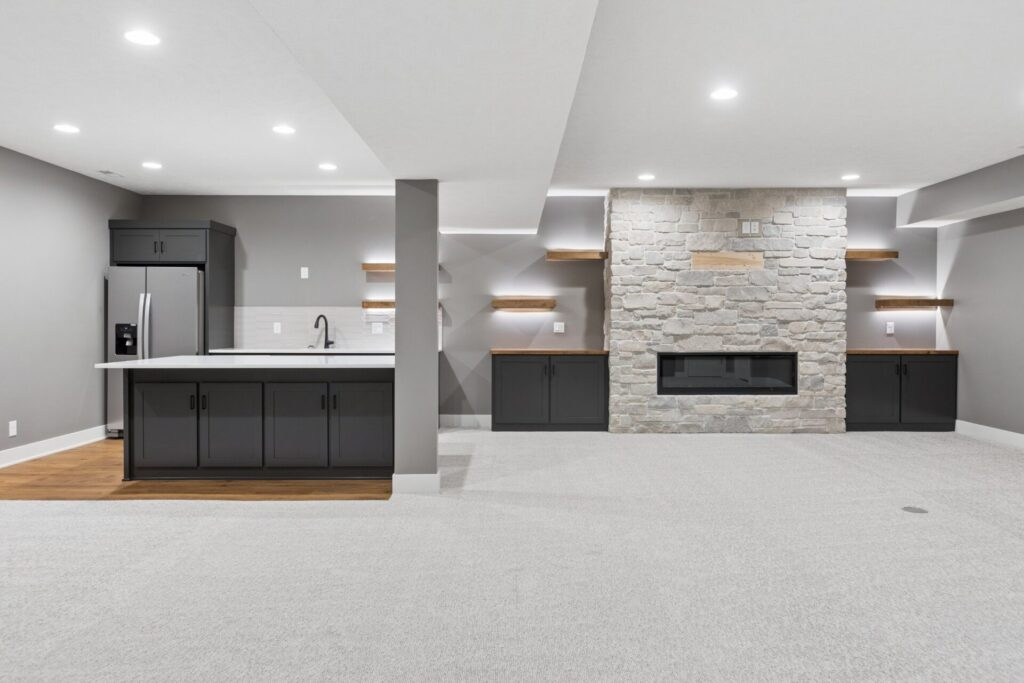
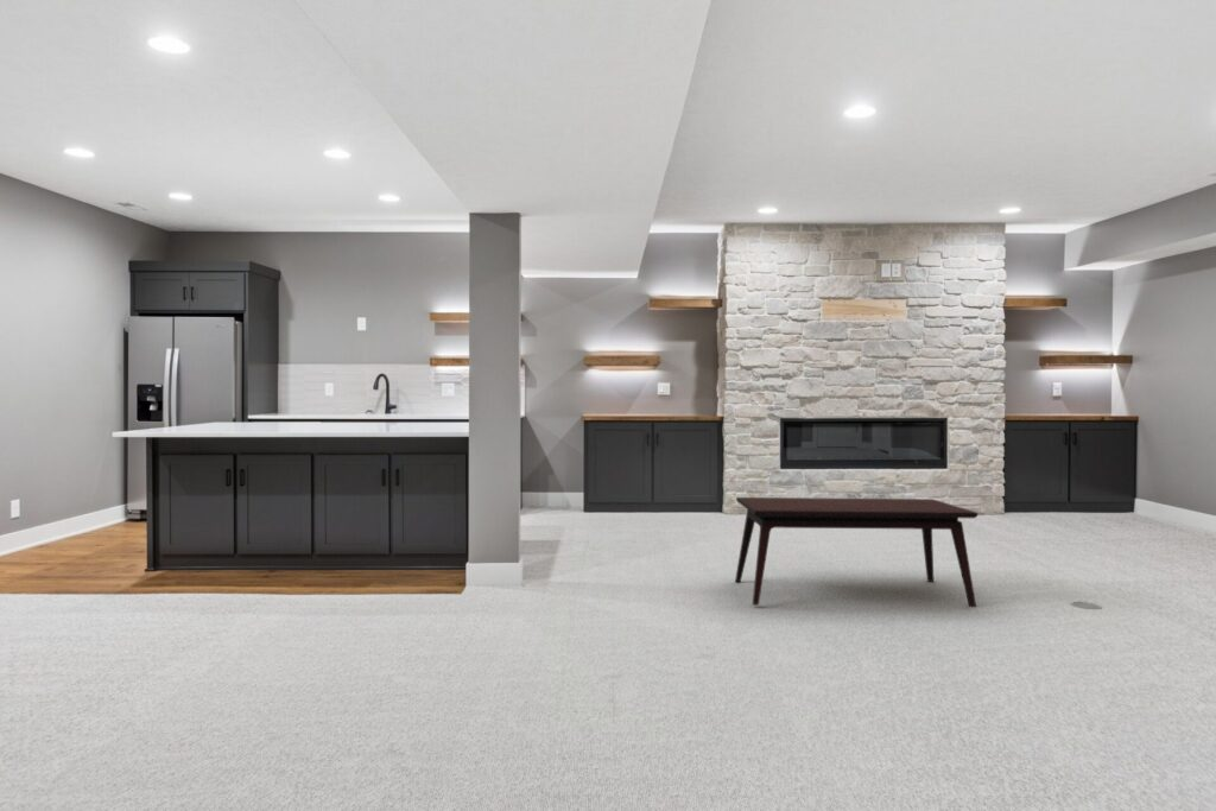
+ coffee table [734,496,980,608]
